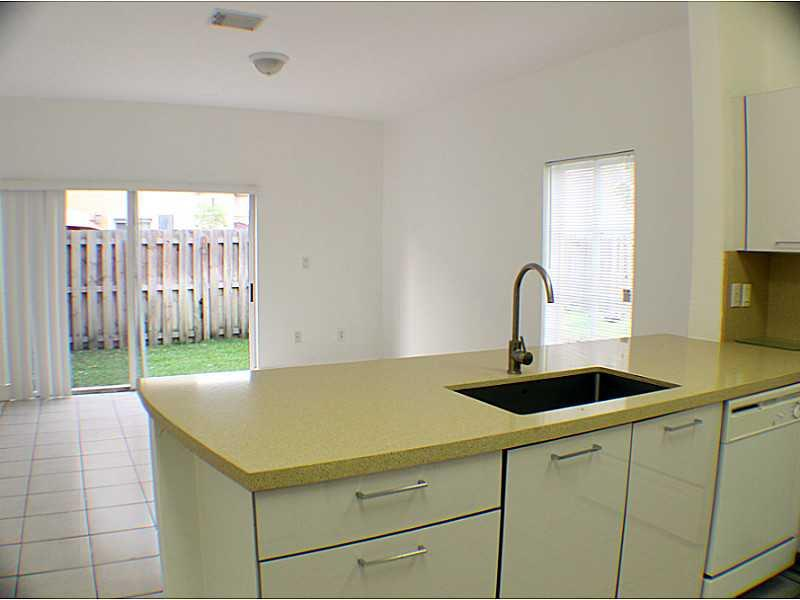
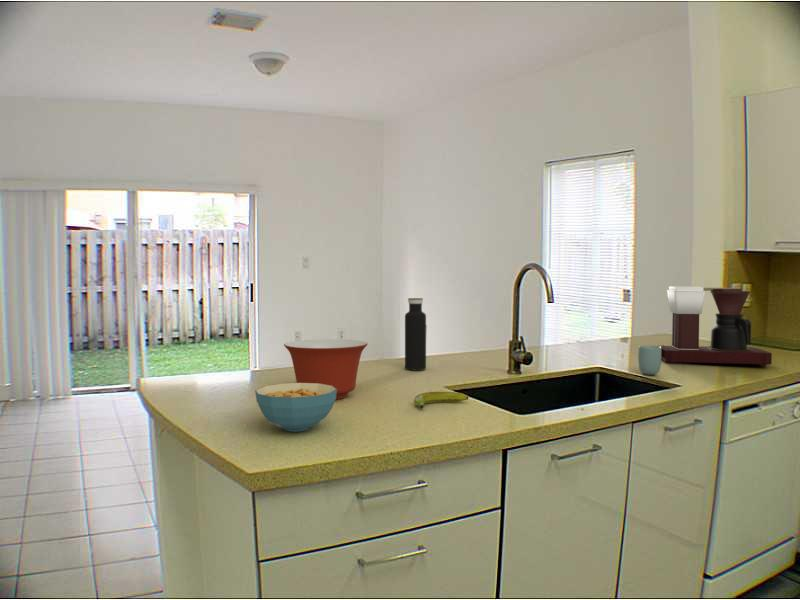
+ coffee maker [658,285,773,367]
+ mixing bowl [283,338,369,400]
+ banana [413,391,469,410]
+ cup [637,345,662,376]
+ cereal bowl [254,382,337,433]
+ water bottle [404,297,428,371]
